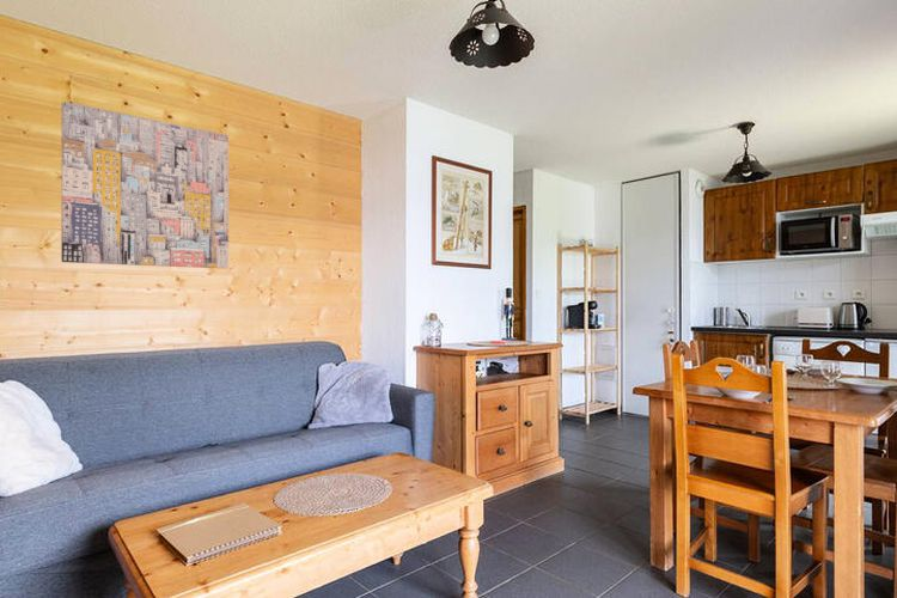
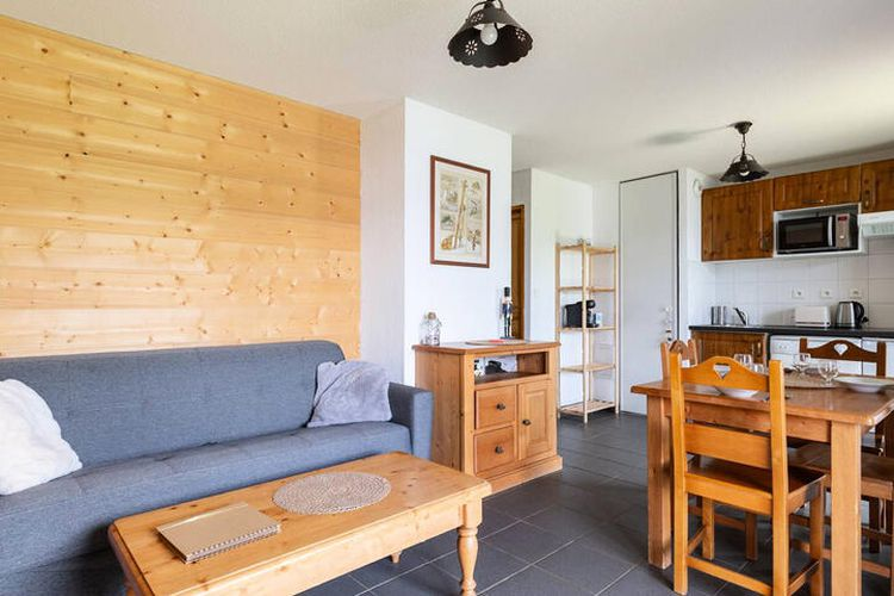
- wall art [60,100,230,270]
